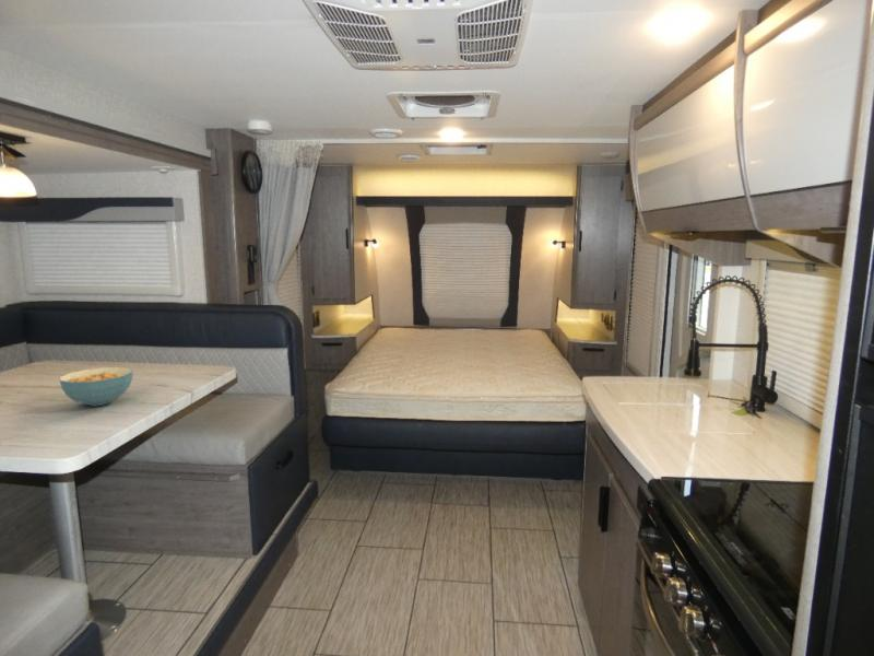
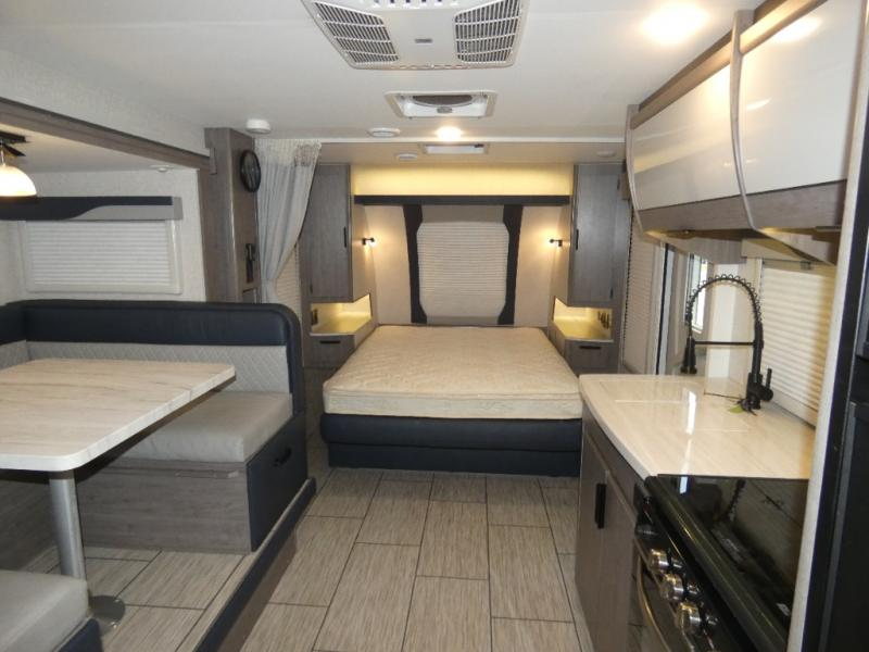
- cereal bowl [58,366,133,407]
